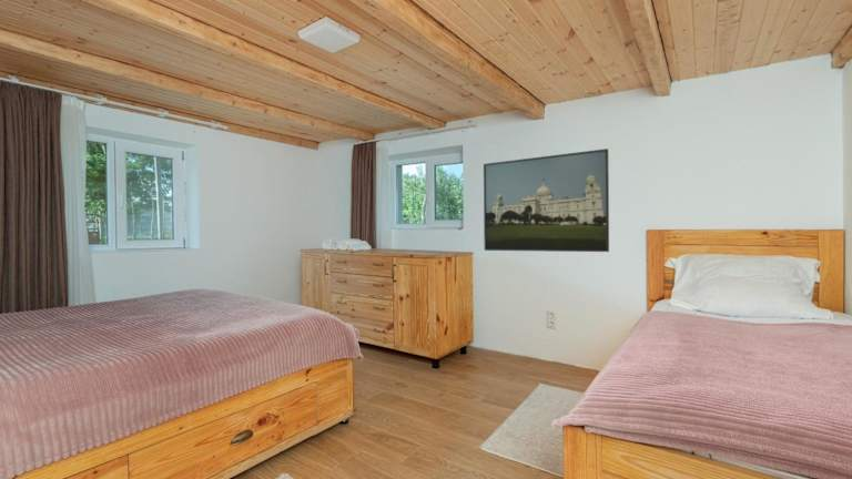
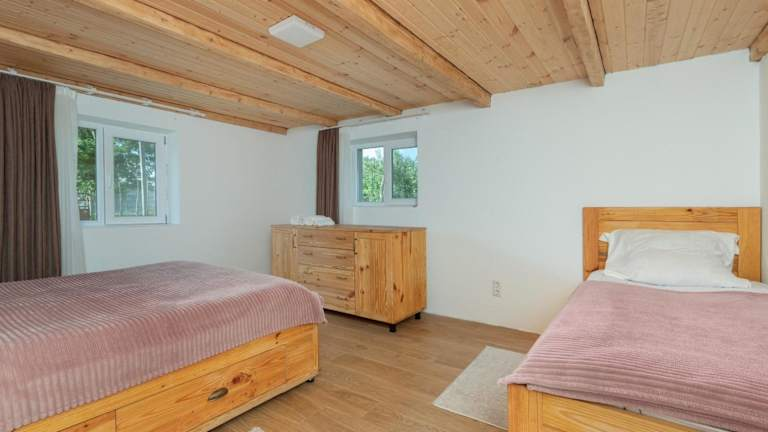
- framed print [483,147,610,253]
